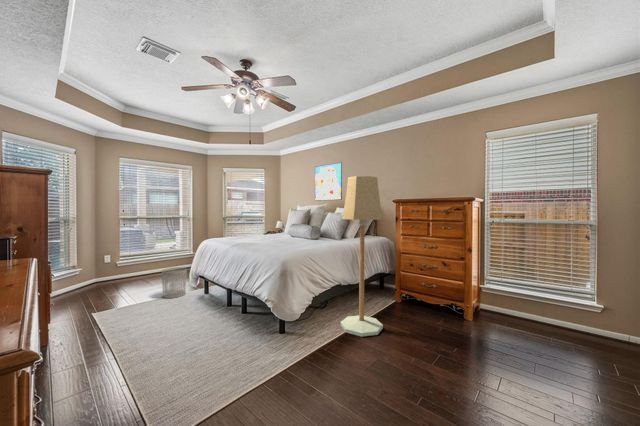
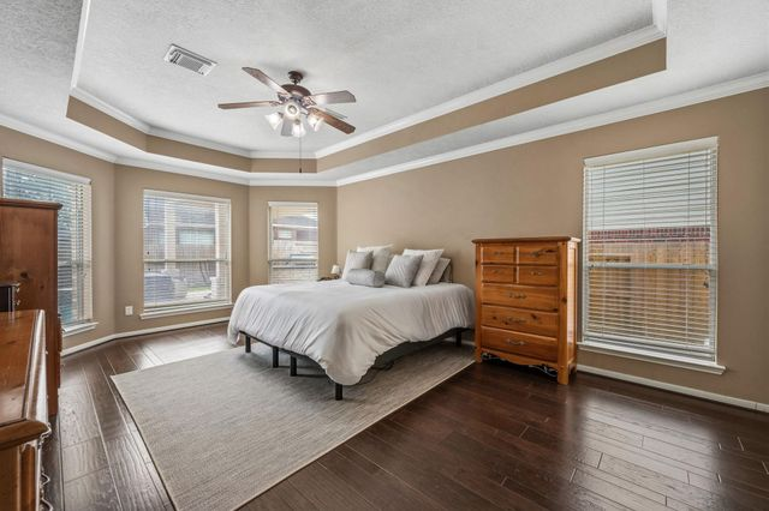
- wall art [314,162,343,202]
- floor lamp [340,175,384,338]
- waste bin [161,266,188,299]
